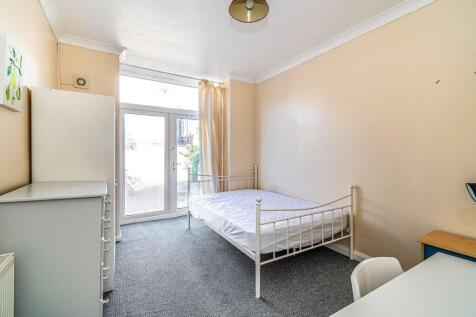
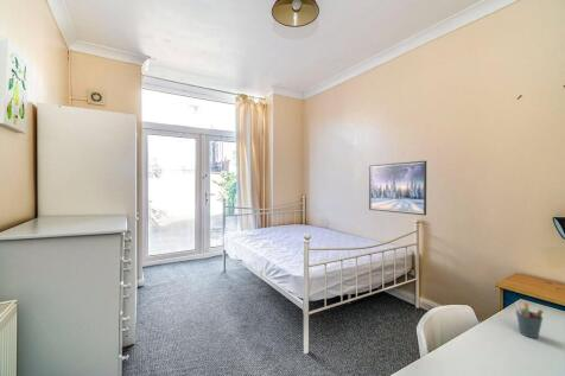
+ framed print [368,160,427,216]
+ pen holder [514,300,545,339]
